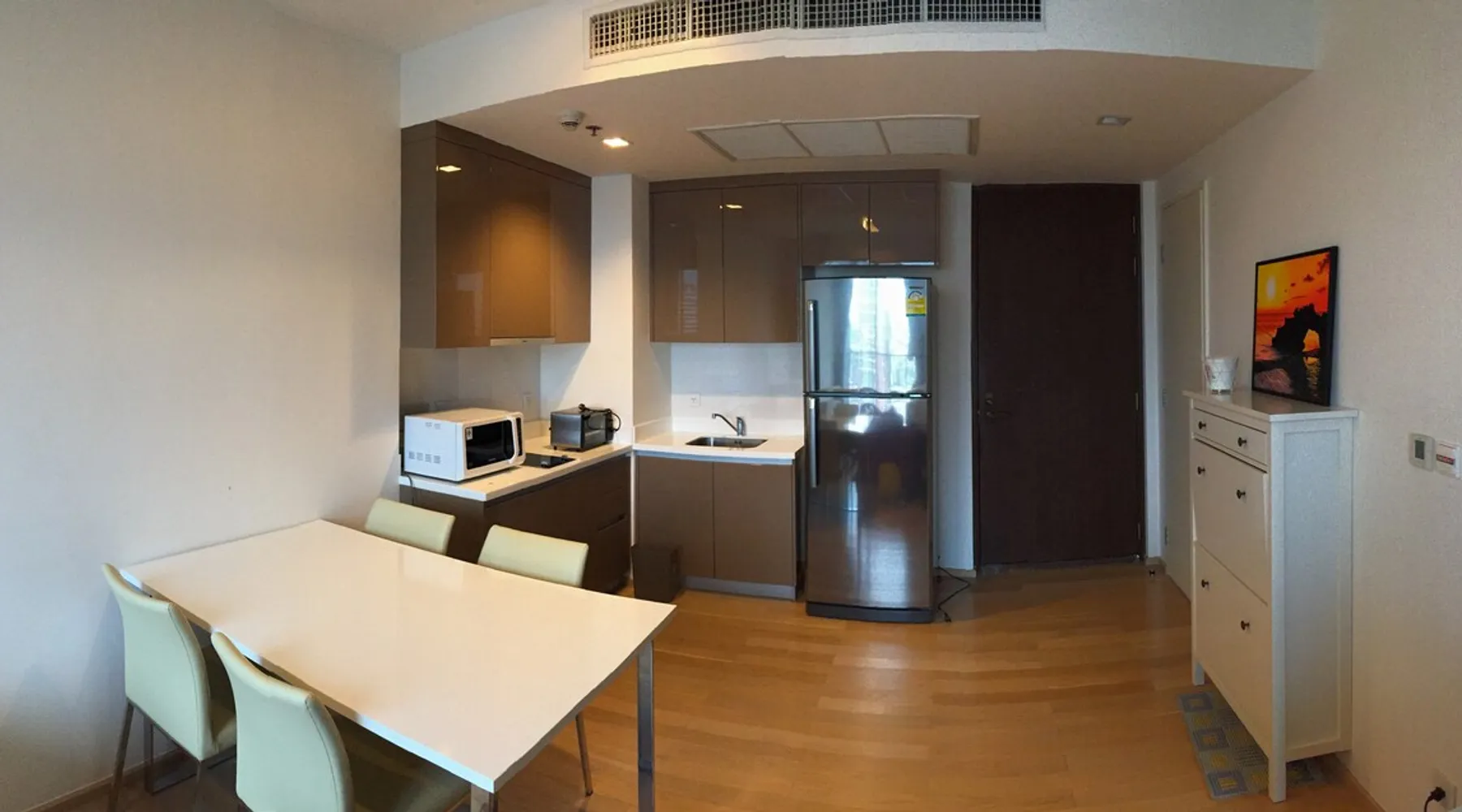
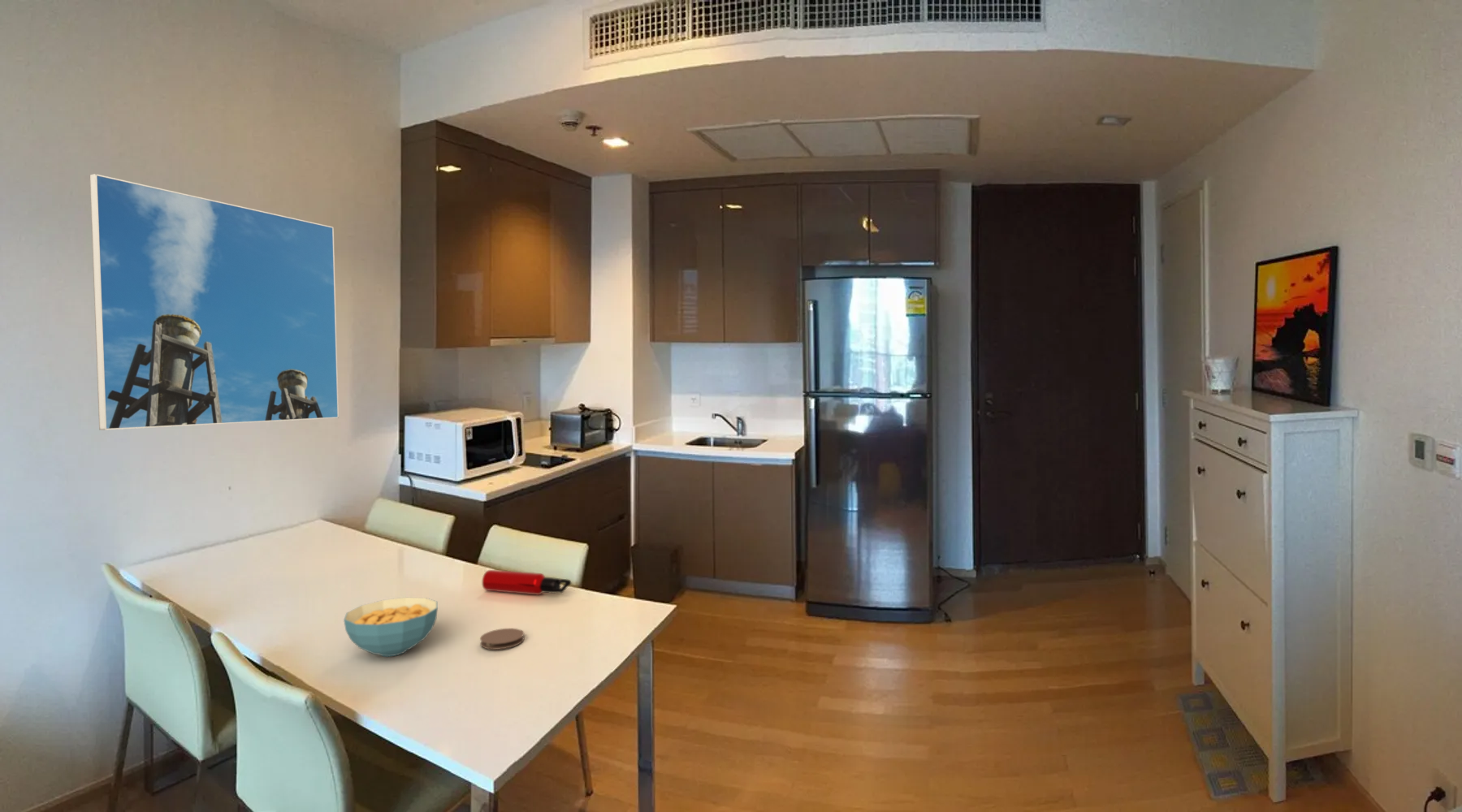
+ water bottle [481,569,572,595]
+ coaster [479,628,525,650]
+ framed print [89,173,340,431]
+ cereal bowl [343,597,439,658]
